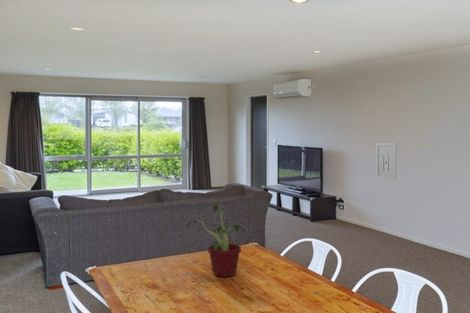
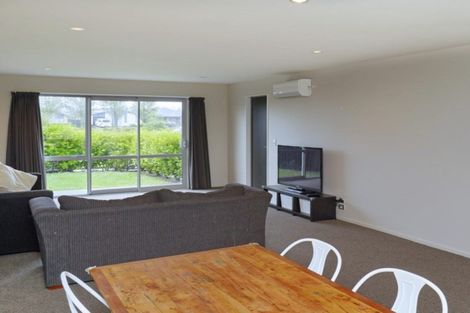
- potted plant [186,201,246,278]
- wall art [375,142,397,181]
